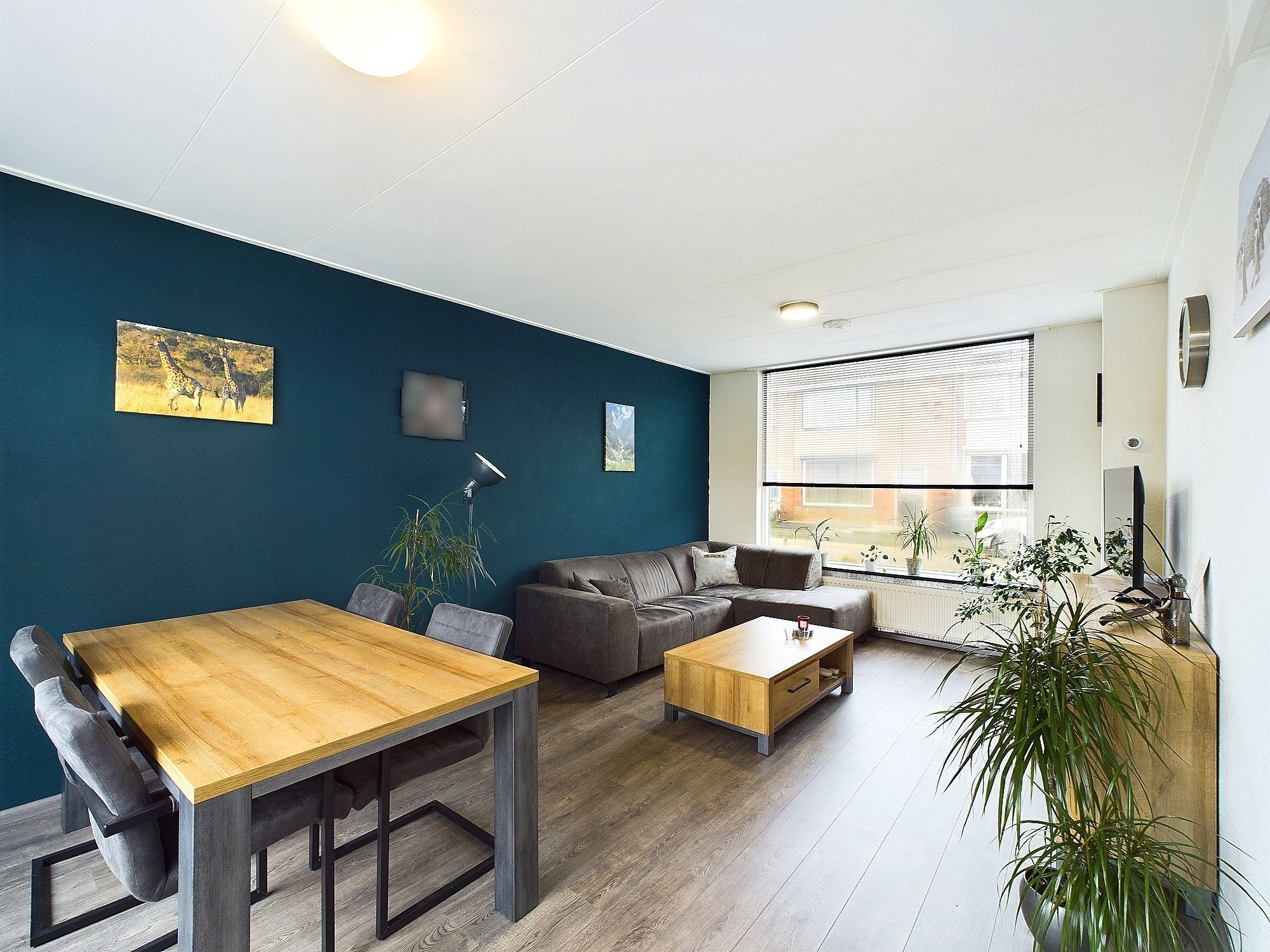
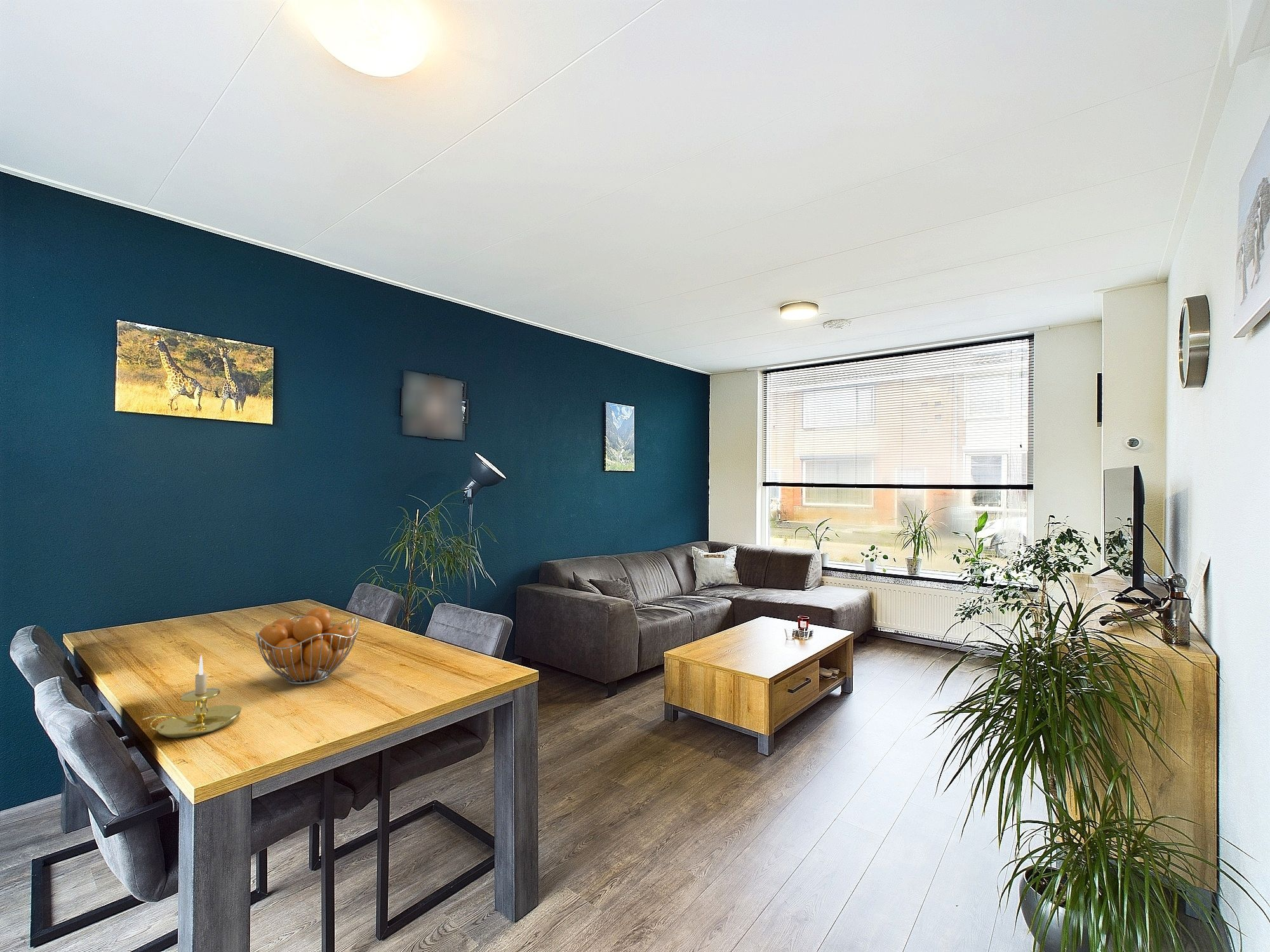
+ candle holder [142,655,242,739]
+ fruit basket [255,607,360,685]
